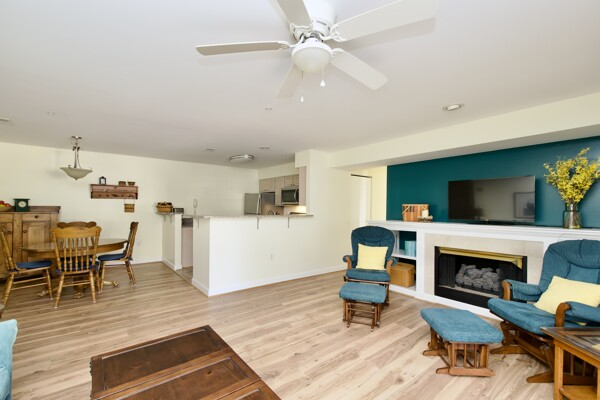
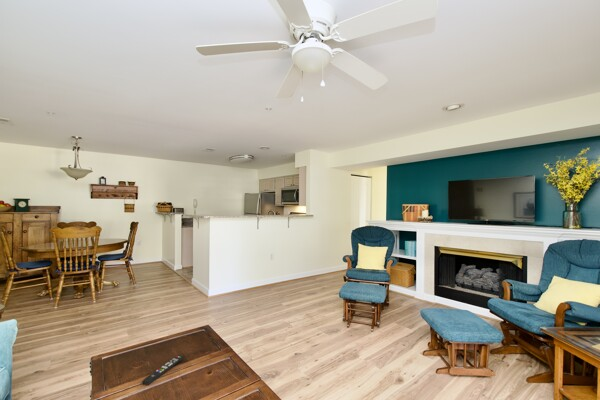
+ remote control [141,354,185,386]
